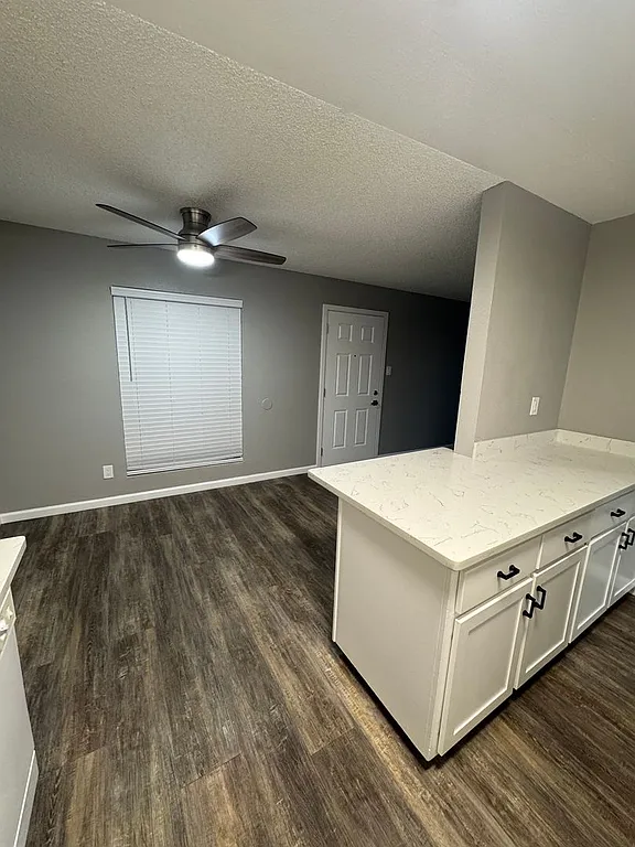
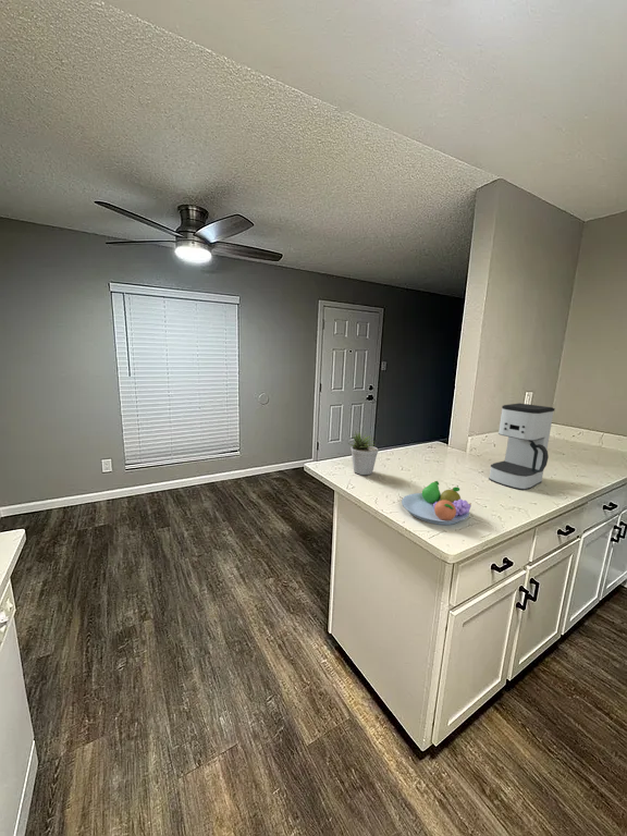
+ fruit bowl [401,480,472,526]
+ potted plant [347,430,379,476]
+ coffee maker [488,402,556,491]
